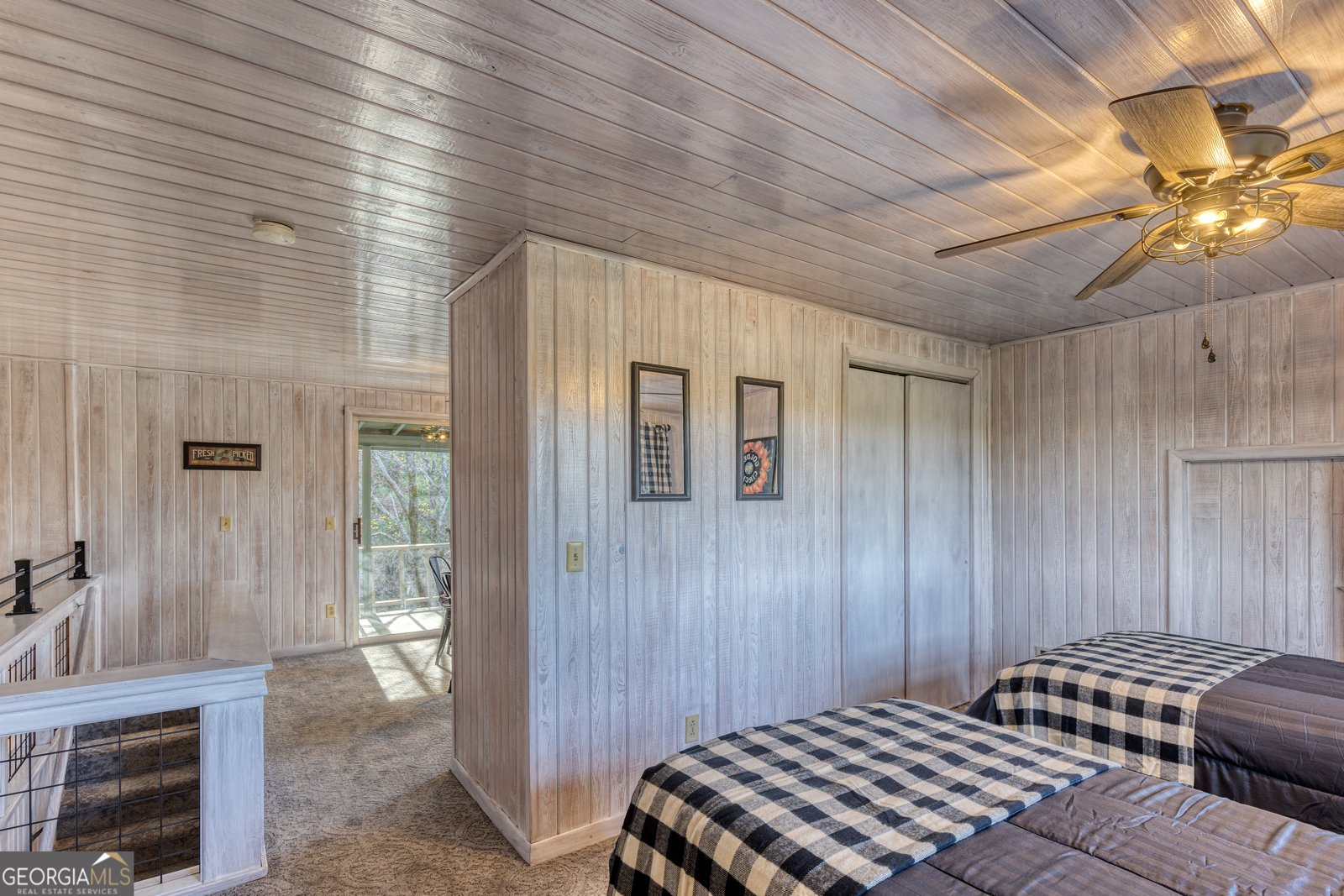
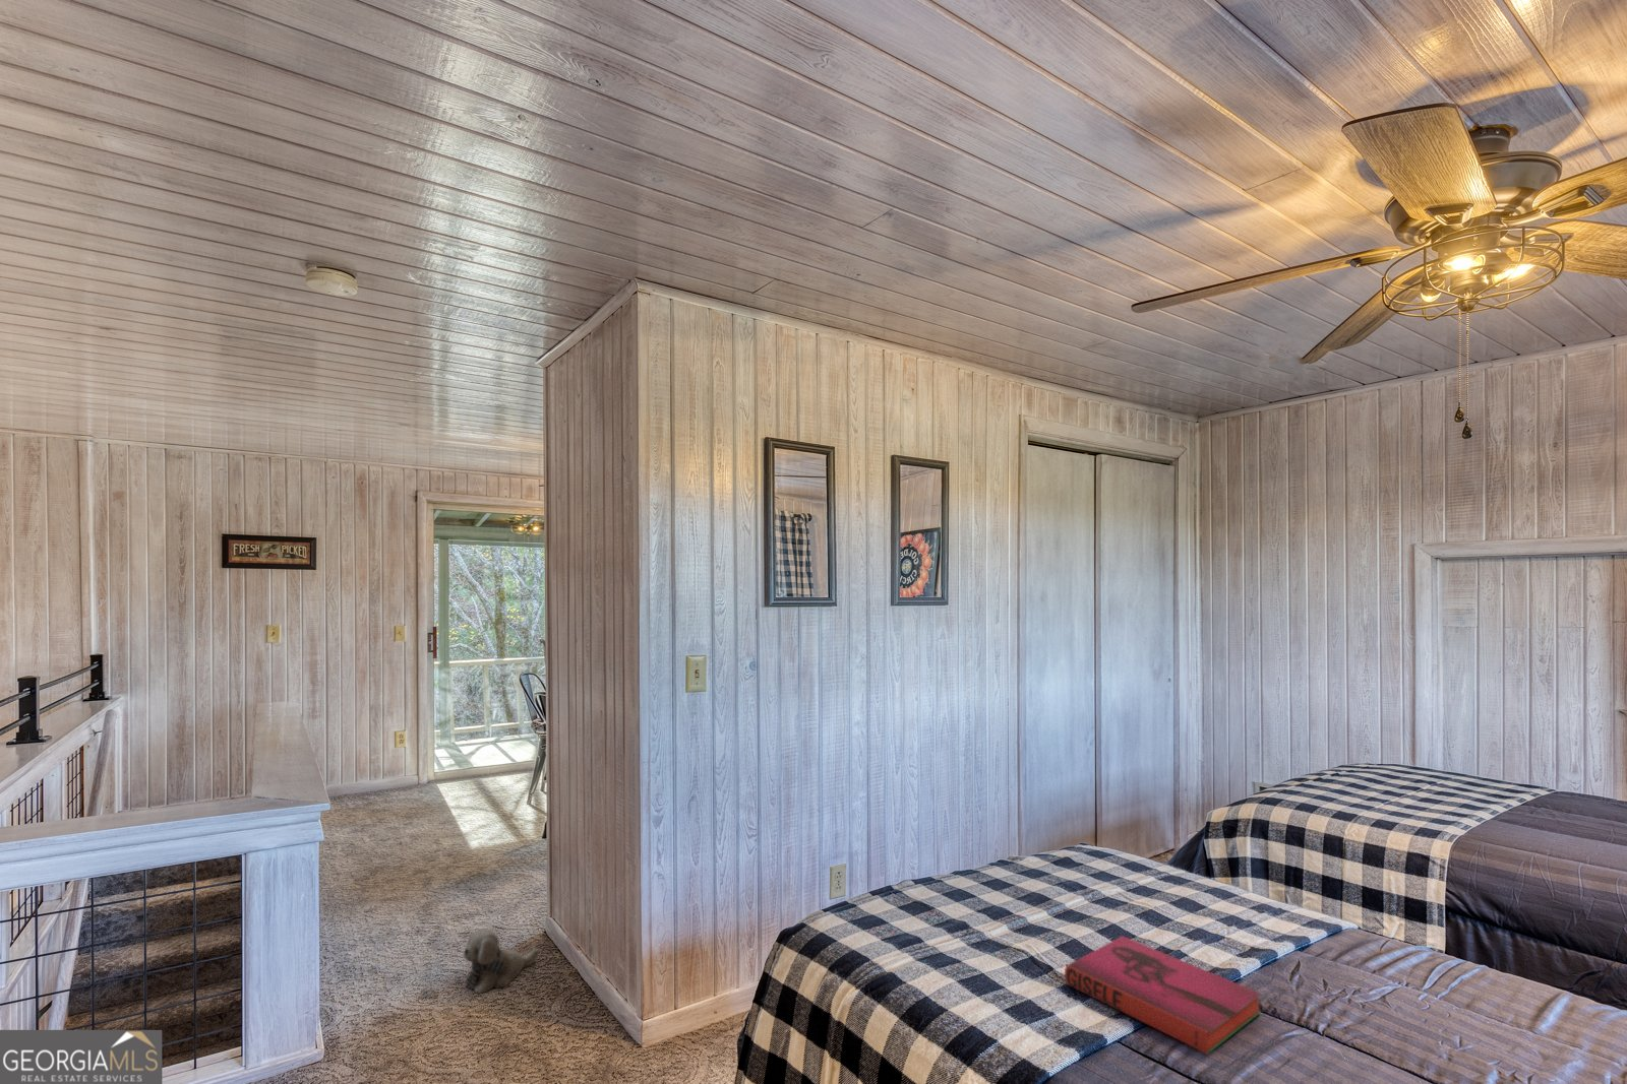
+ hardback book [1064,935,1261,1055]
+ plush toy [461,928,540,994]
